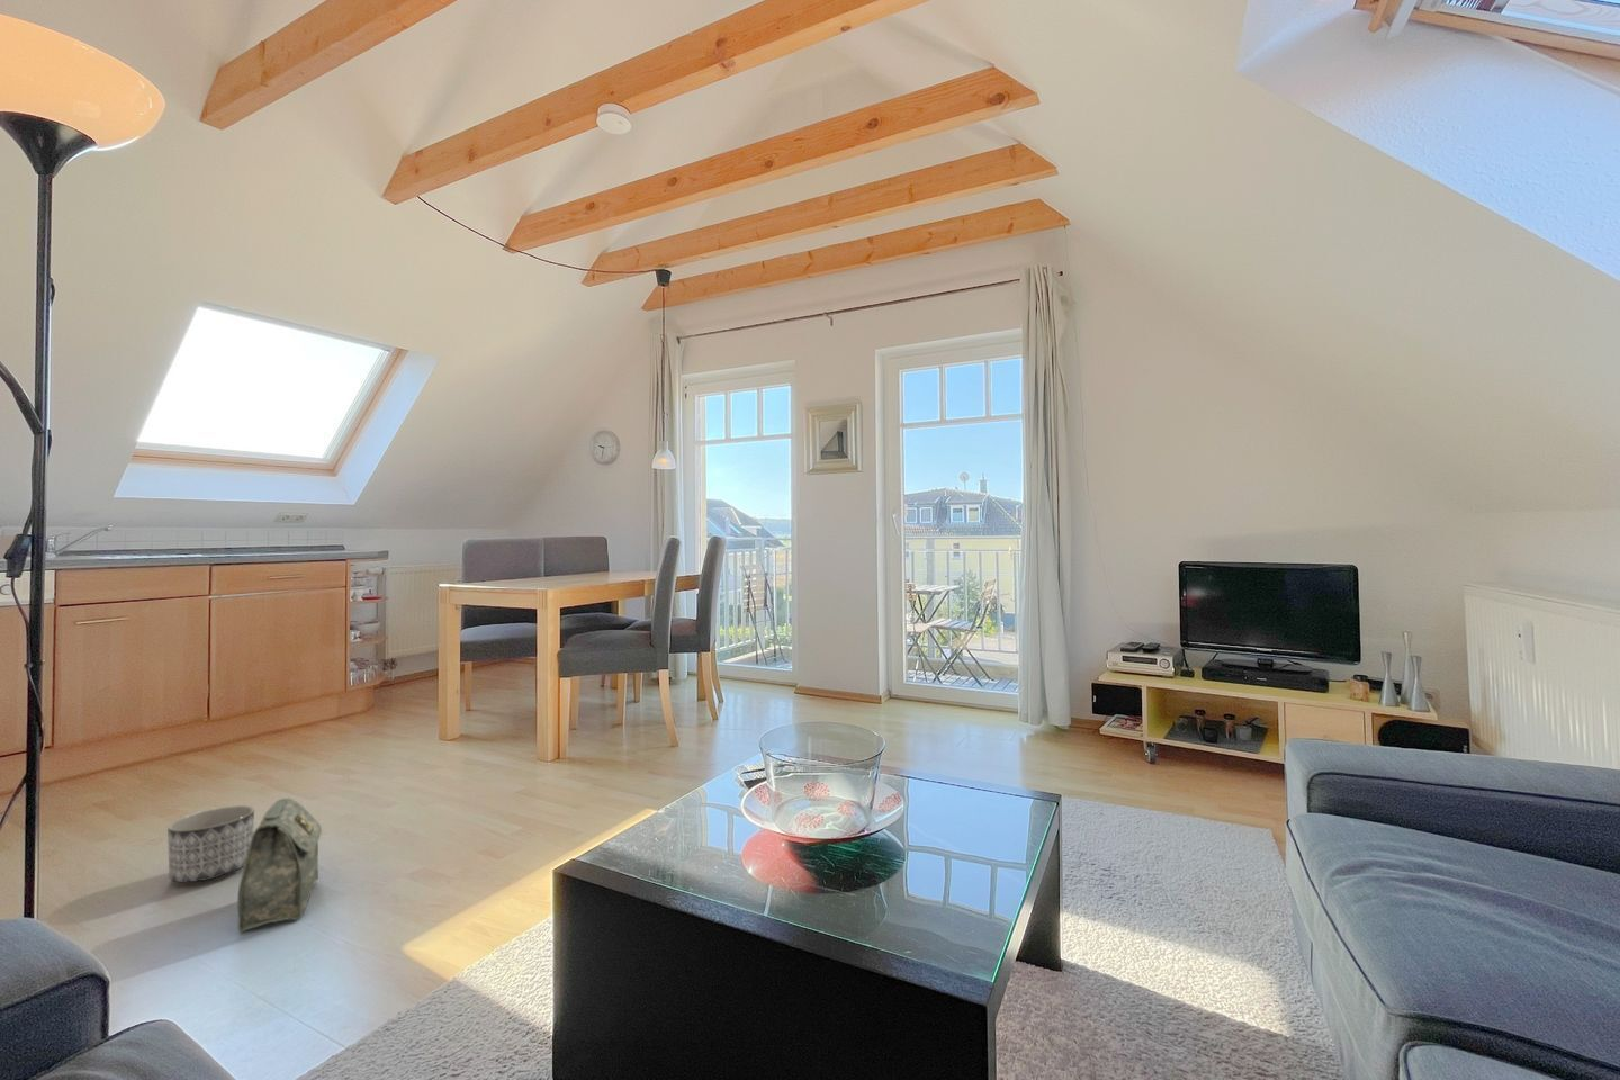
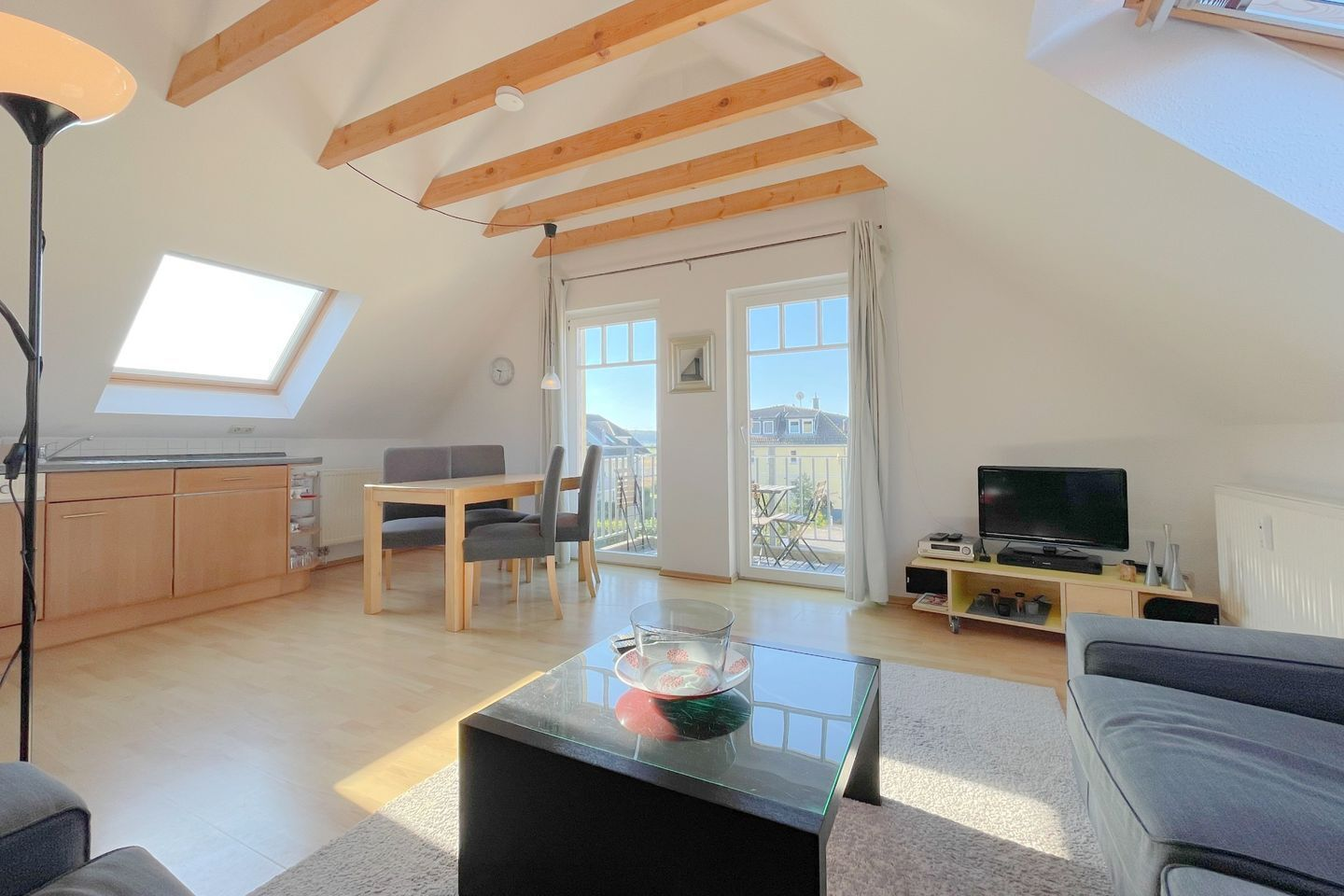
- bag [236,798,323,933]
- planter [166,804,256,884]
